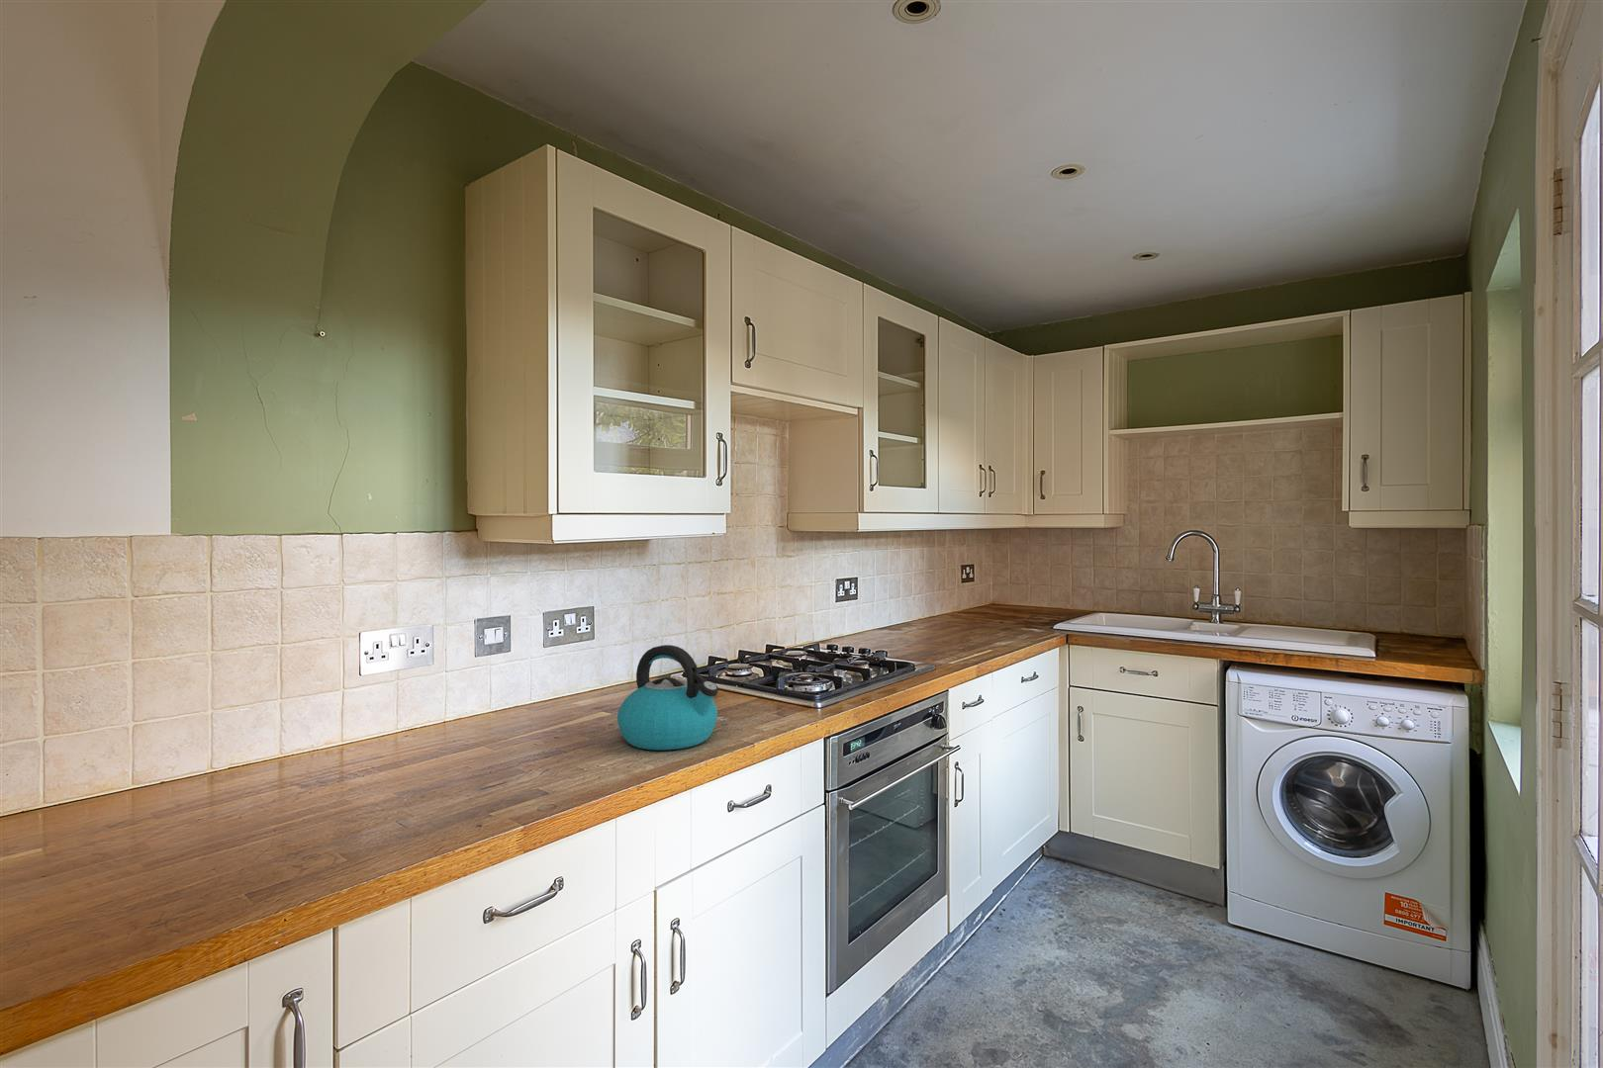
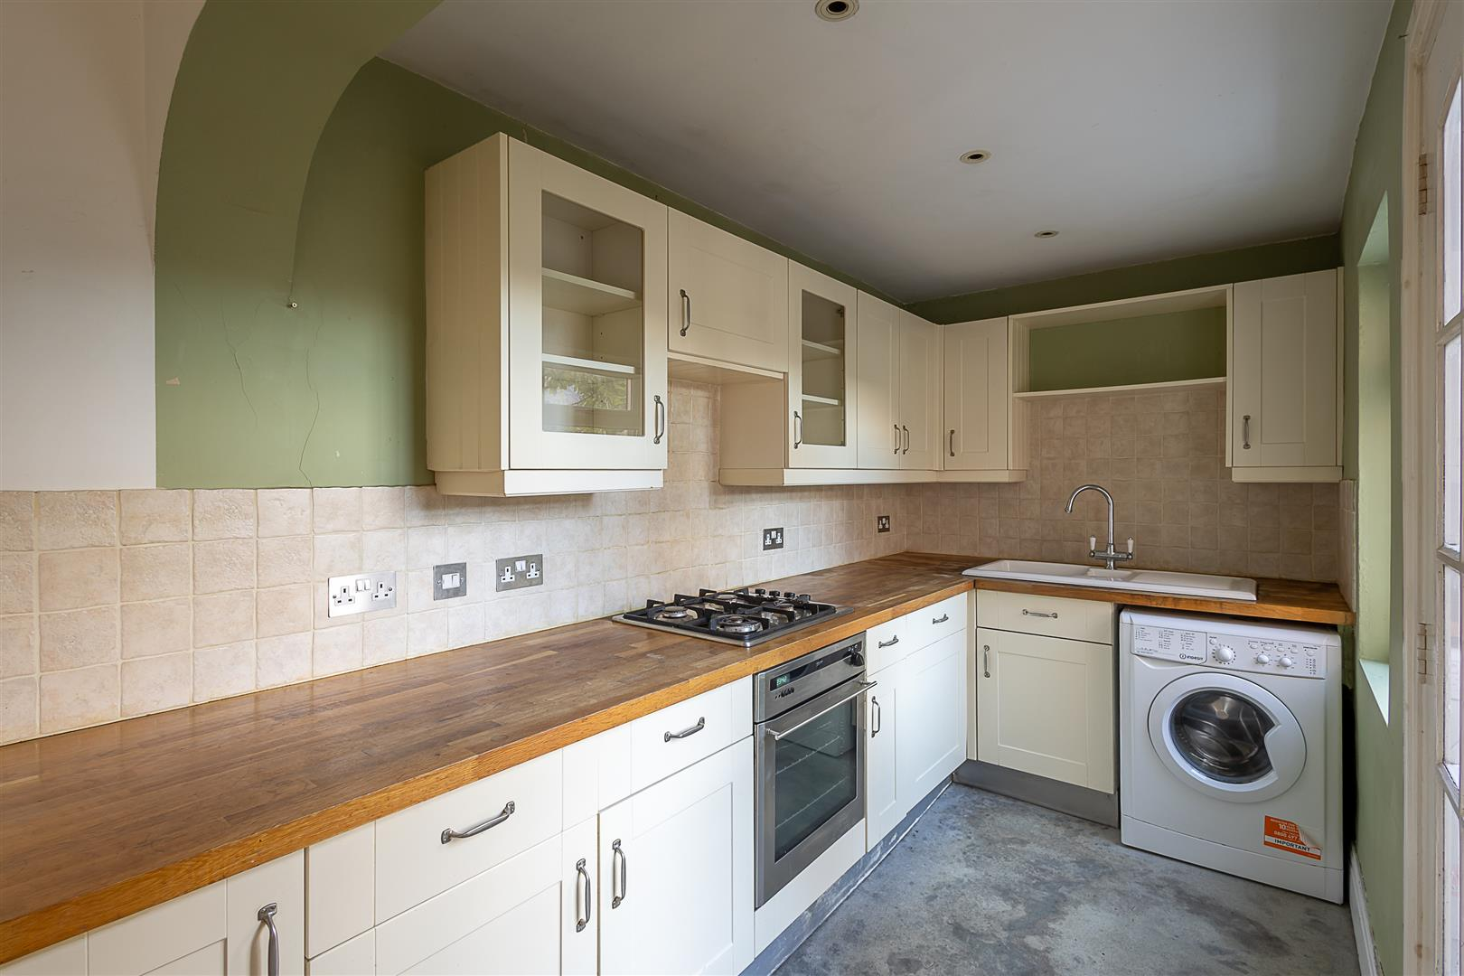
- kettle [617,644,719,751]
